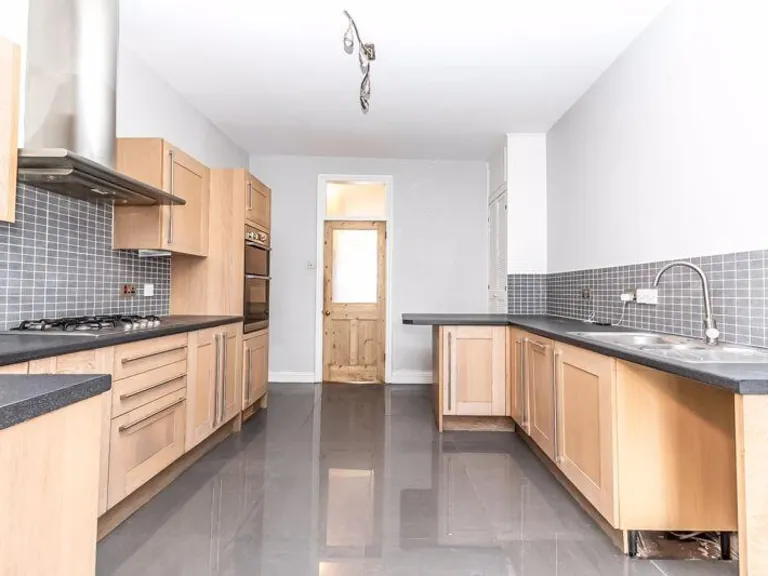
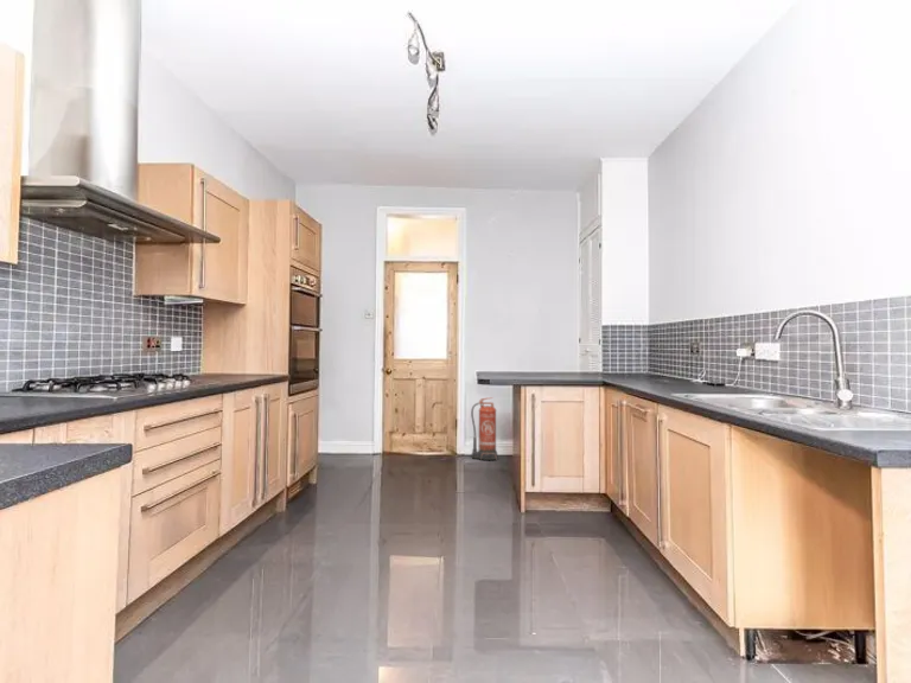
+ fire extinguisher [470,396,498,461]
